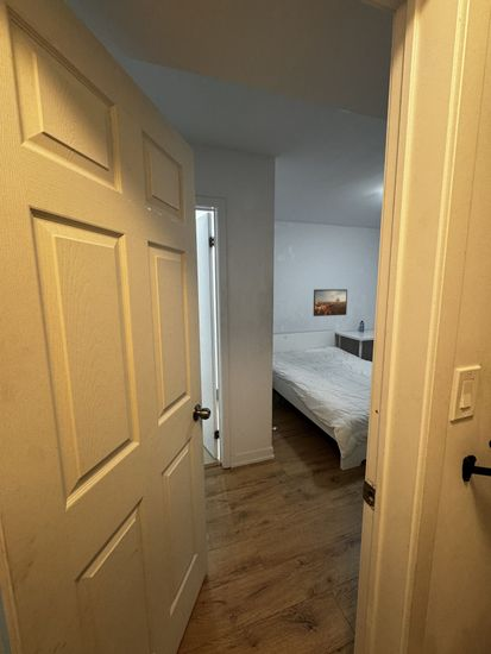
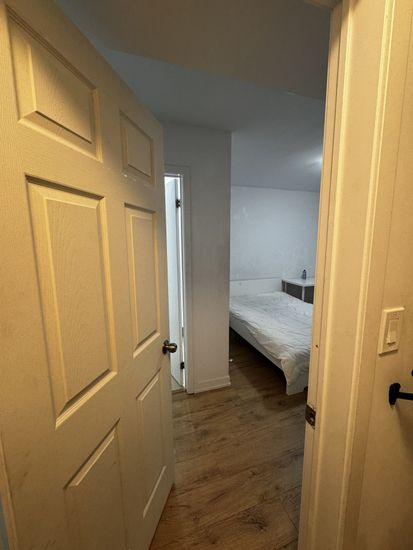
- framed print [313,288,348,317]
